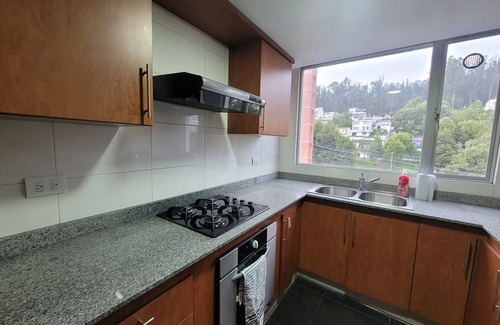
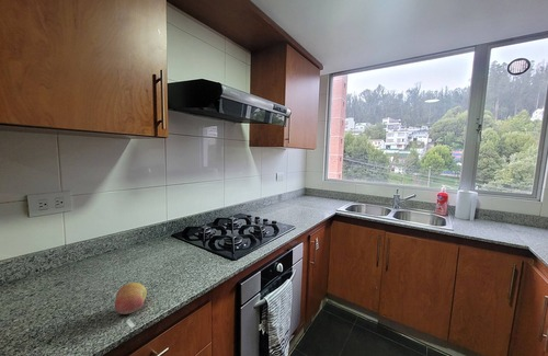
+ fruit [114,282,148,315]
